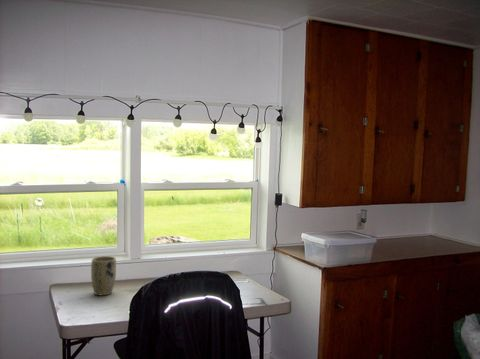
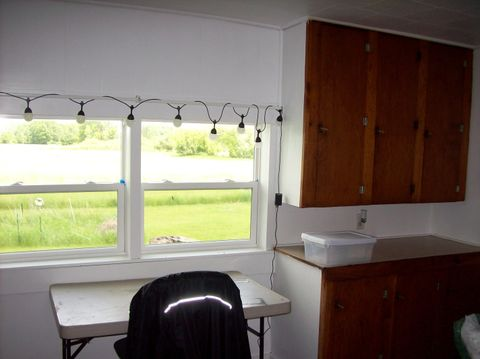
- plant pot [90,255,117,296]
